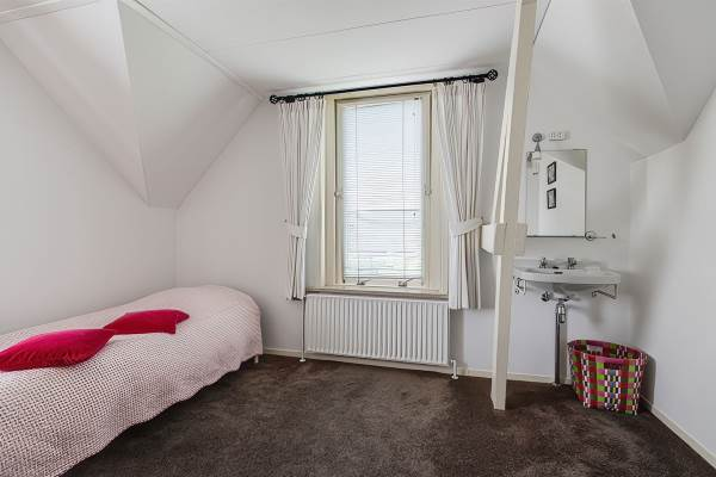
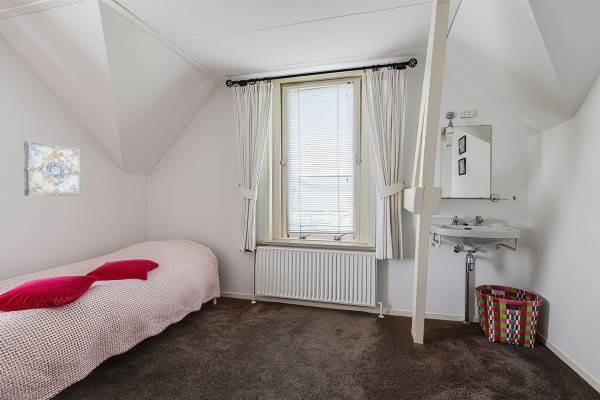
+ wall art [23,140,81,197]
